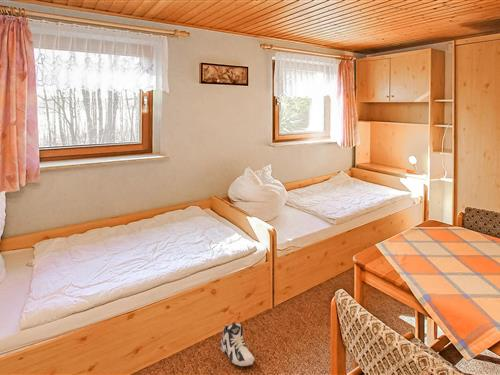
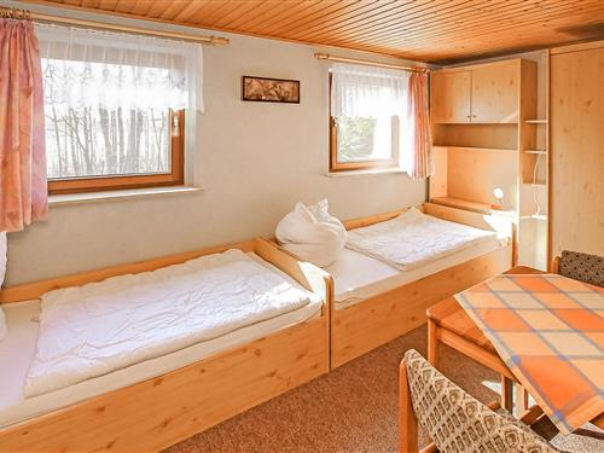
- sneaker [220,321,256,367]
